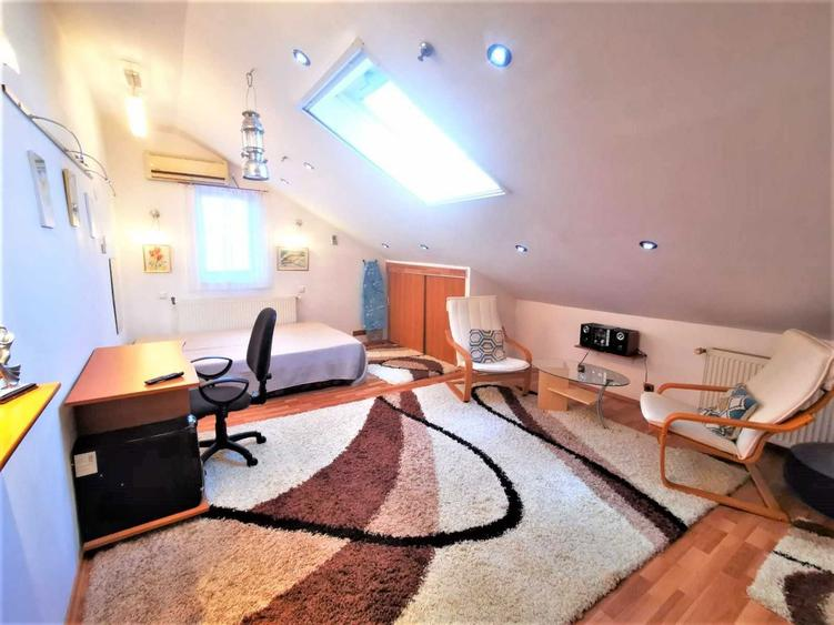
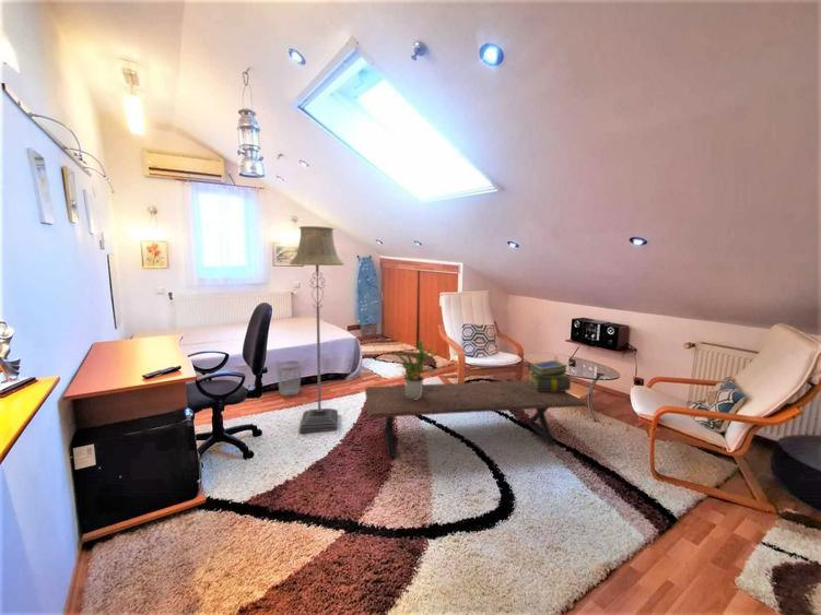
+ coffee table [364,379,589,458]
+ wastebasket [275,359,303,397]
+ stack of books [527,359,572,392]
+ potted plant [392,339,442,400]
+ floor lamp [289,225,345,434]
